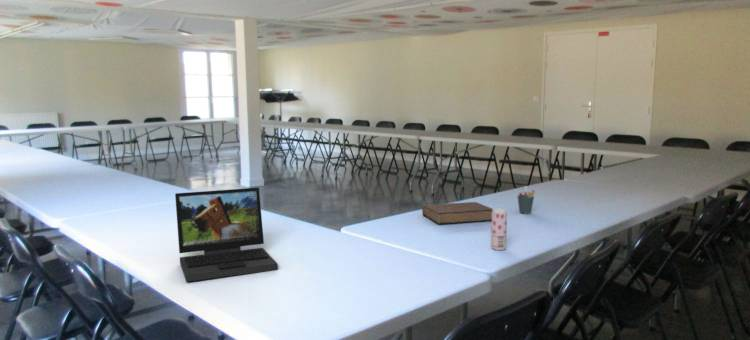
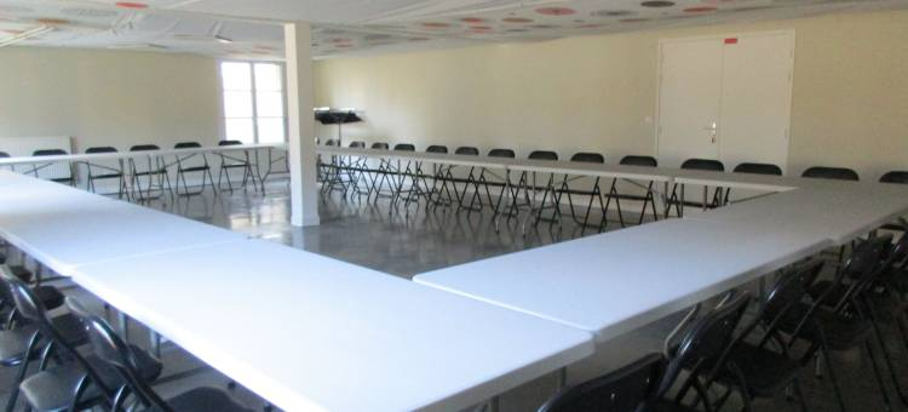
- laptop [174,187,279,283]
- book [421,201,494,225]
- pen holder [517,185,536,215]
- beverage can [490,208,508,251]
